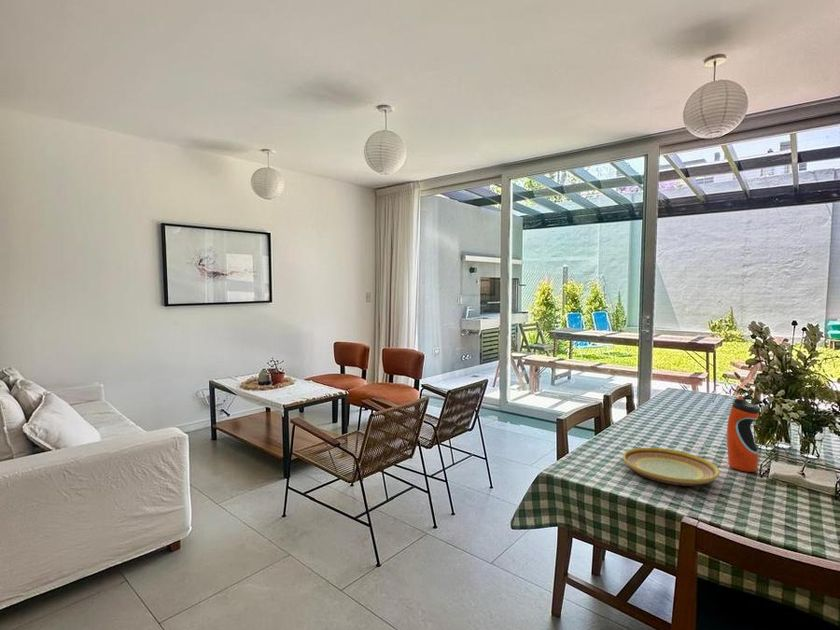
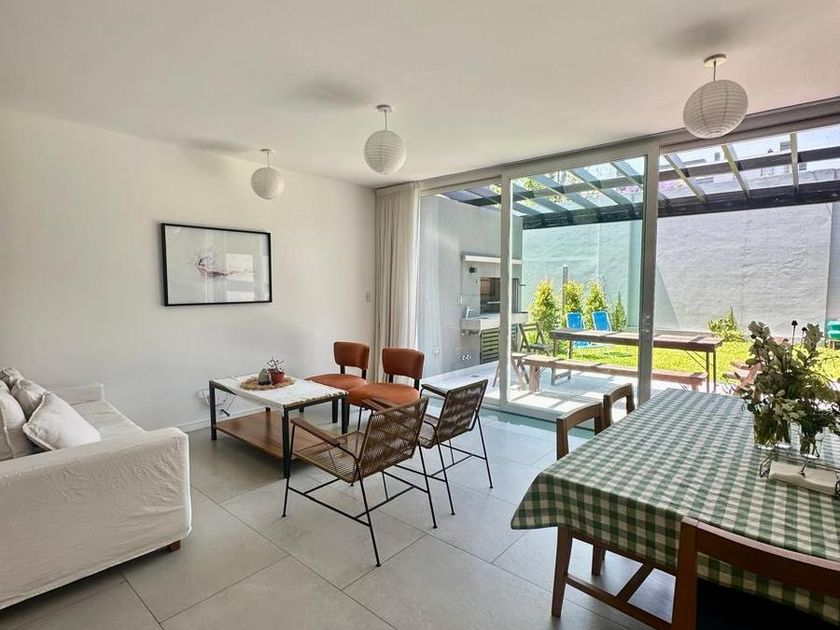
- water bottle [726,394,761,473]
- plate [622,447,720,487]
